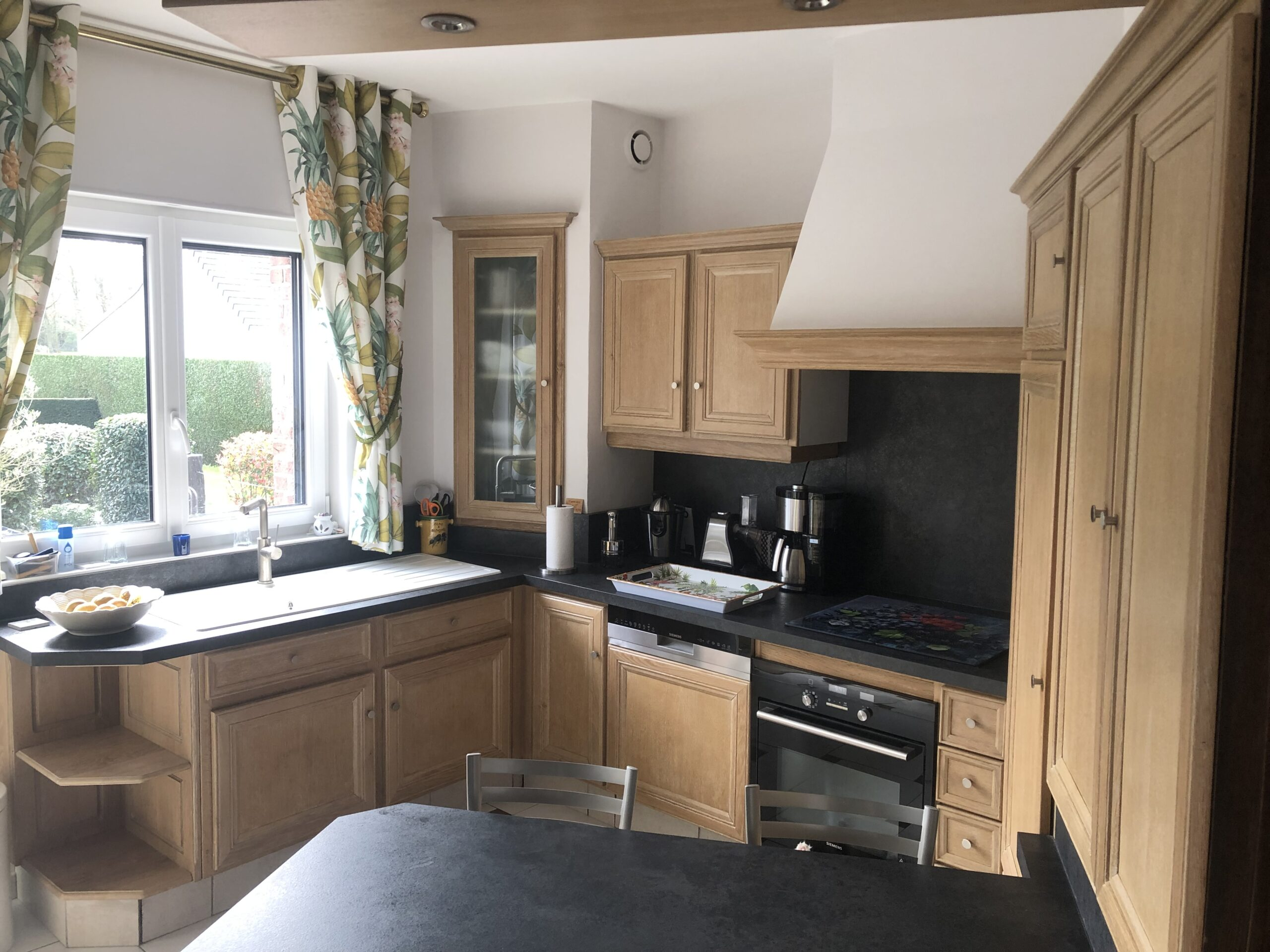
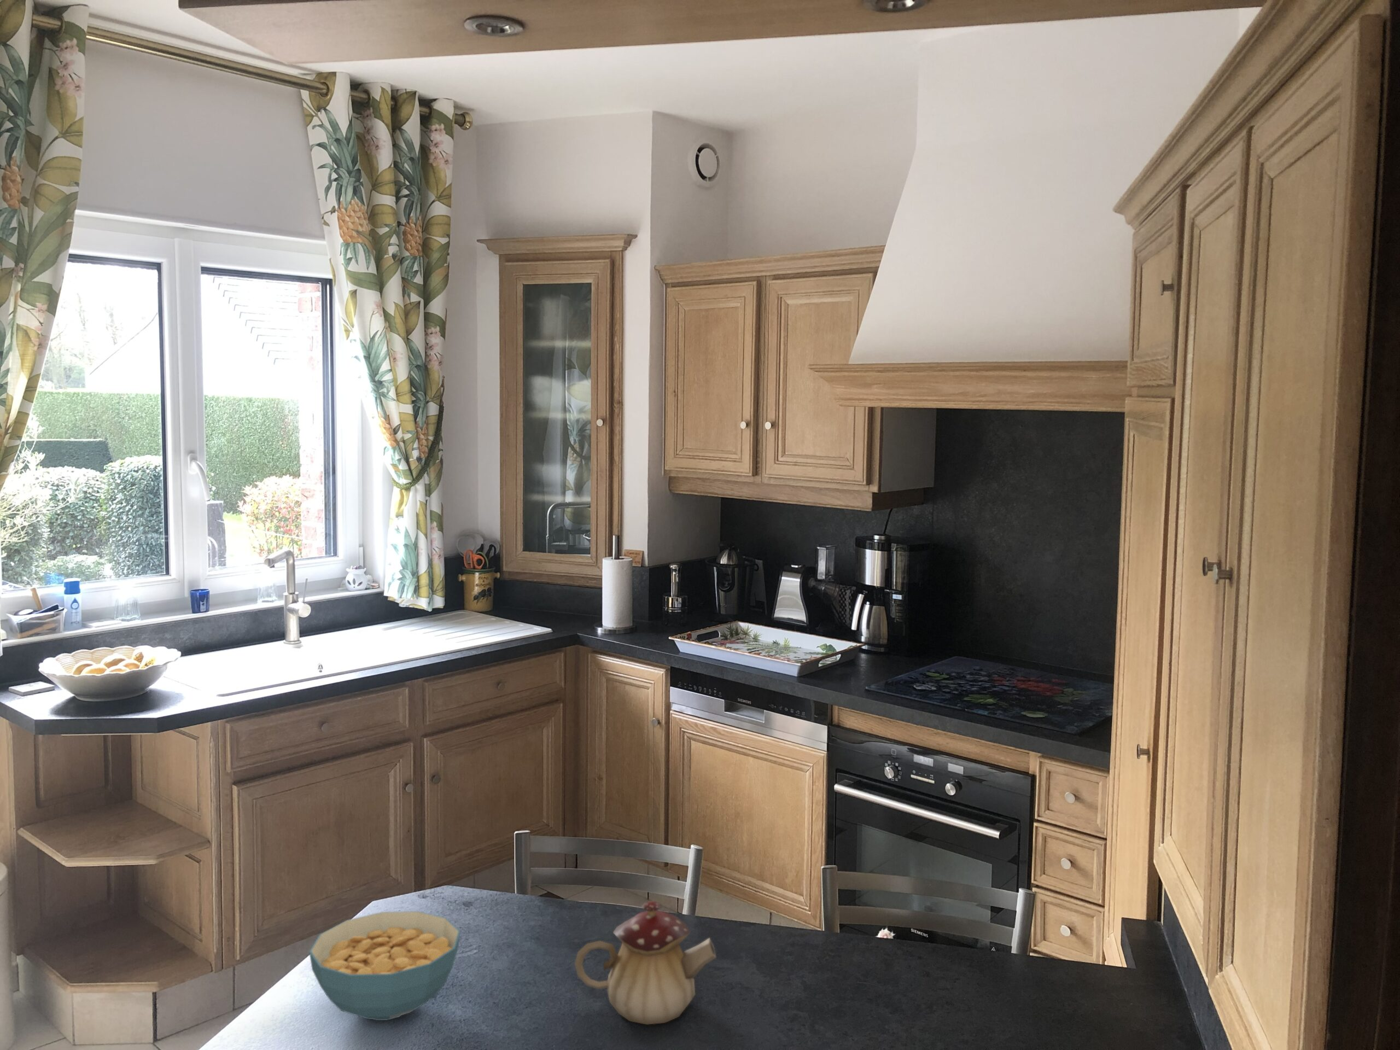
+ teapot [573,900,717,1026]
+ cereal bowl [309,911,461,1021]
